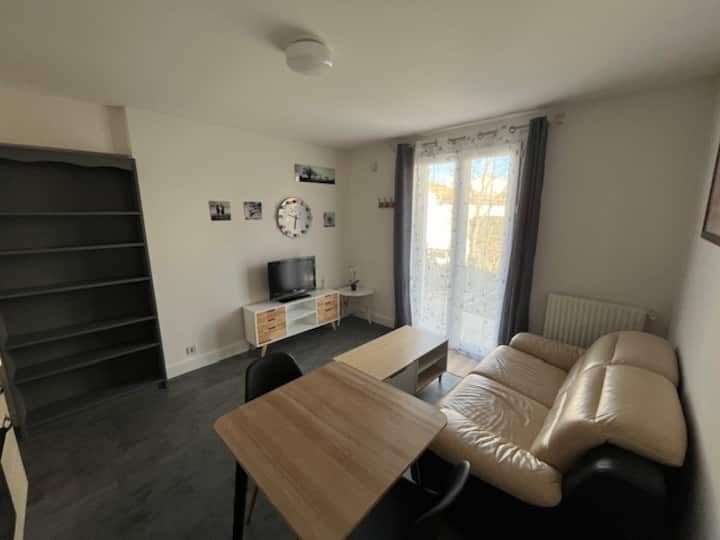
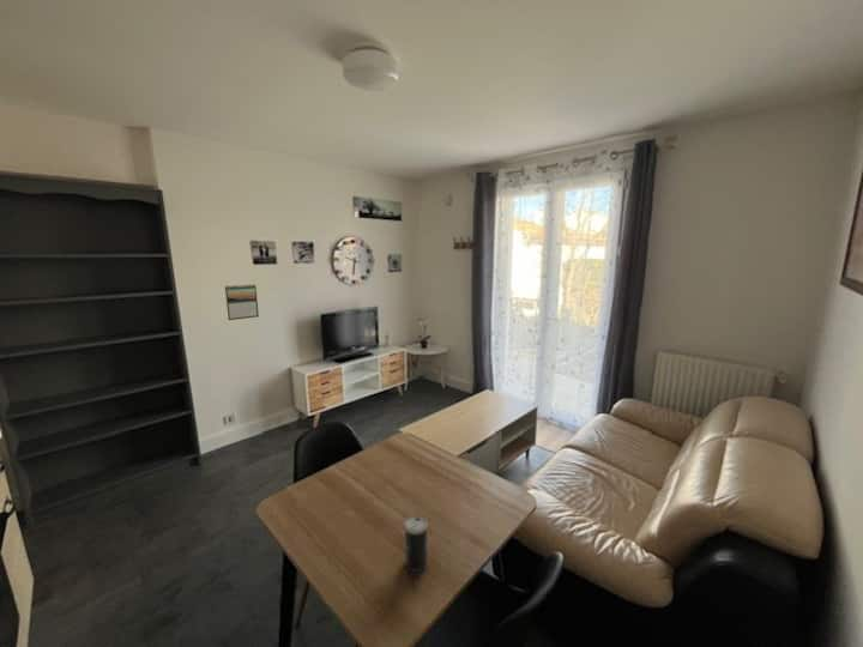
+ beverage can [403,514,429,573]
+ calendar [224,283,260,321]
